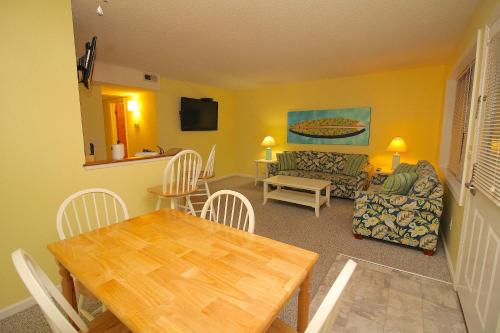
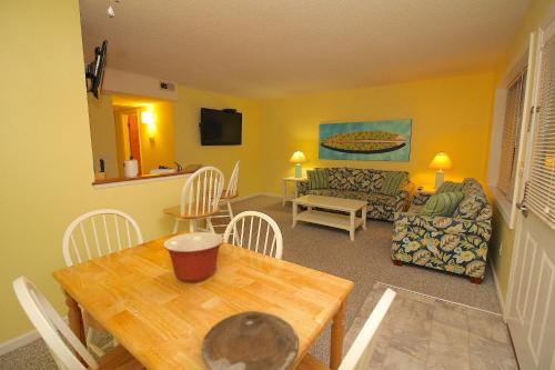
+ mixing bowl [162,231,225,283]
+ plate [201,310,300,370]
